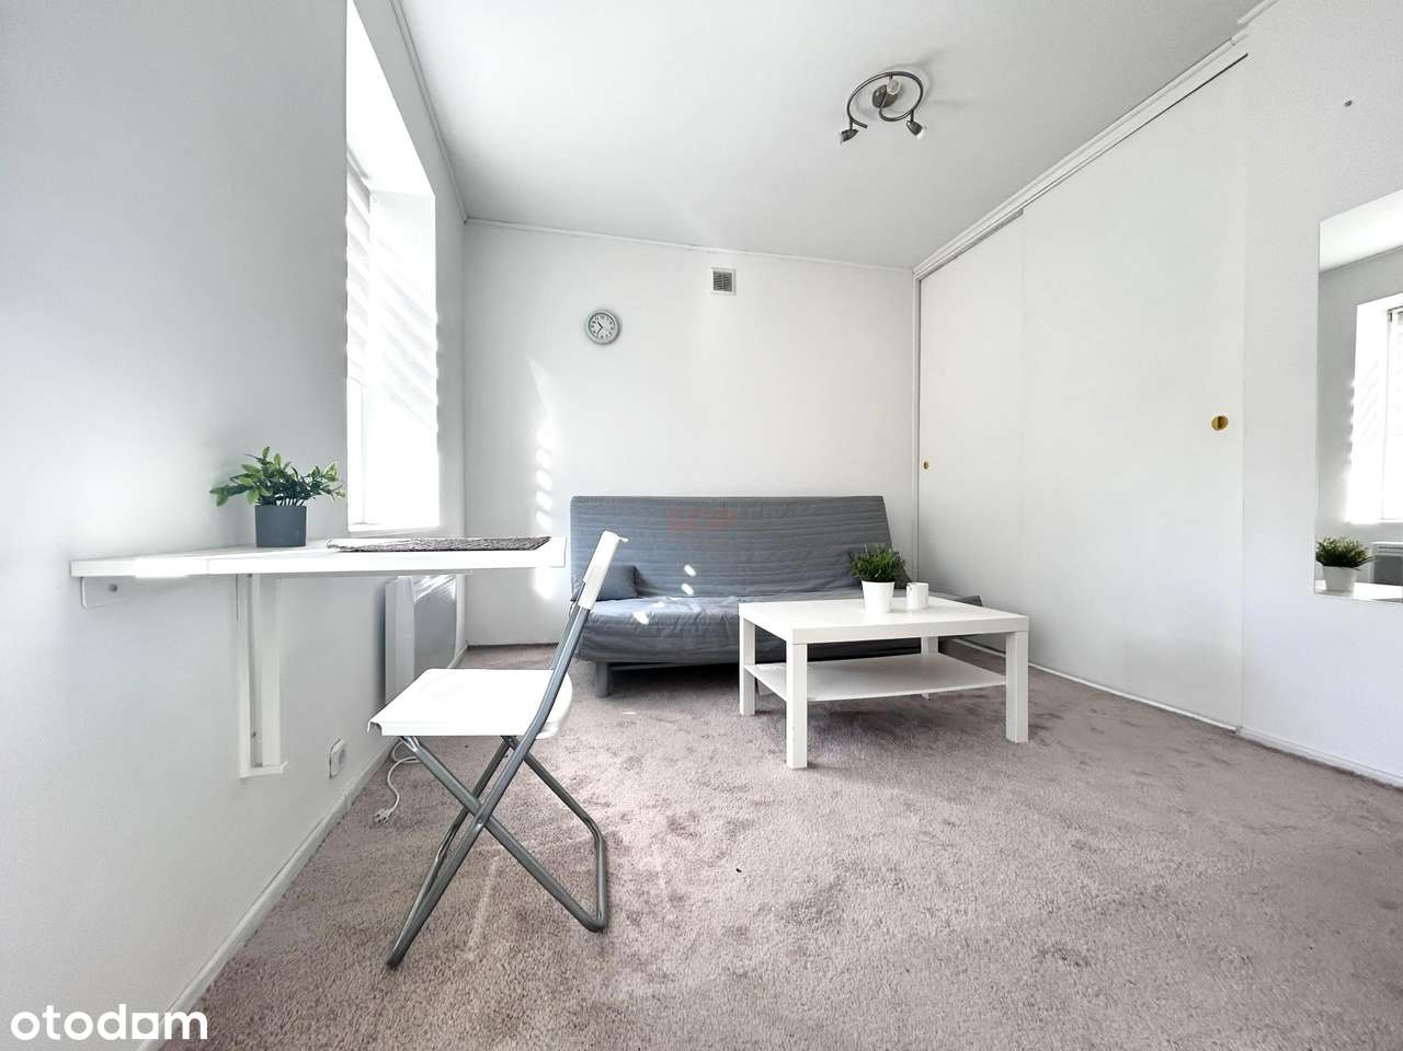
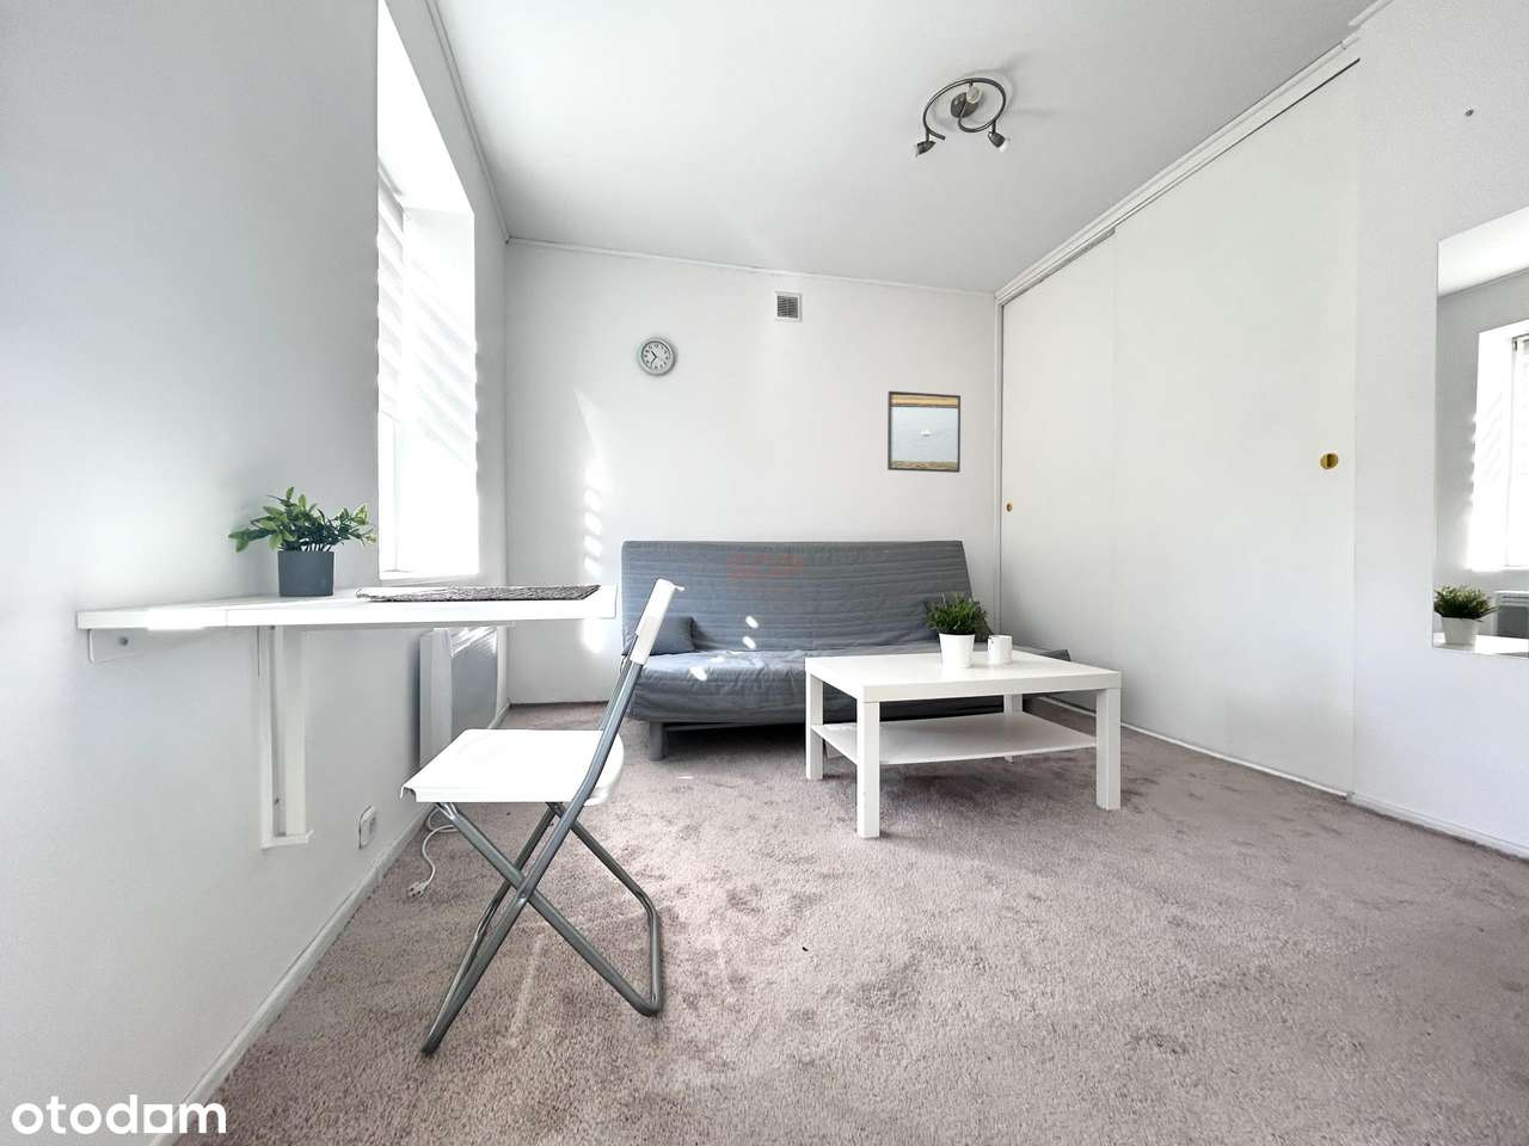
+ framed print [886,390,962,474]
